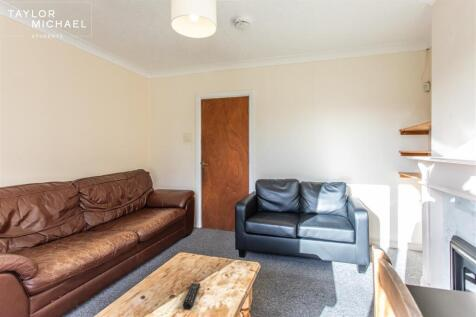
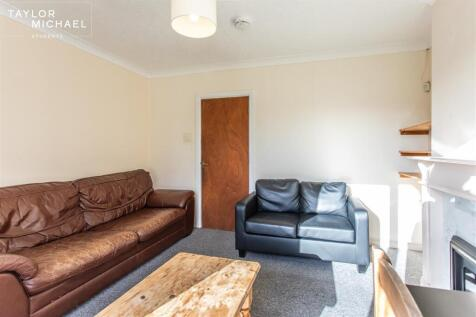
- remote control [182,282,201,310]
